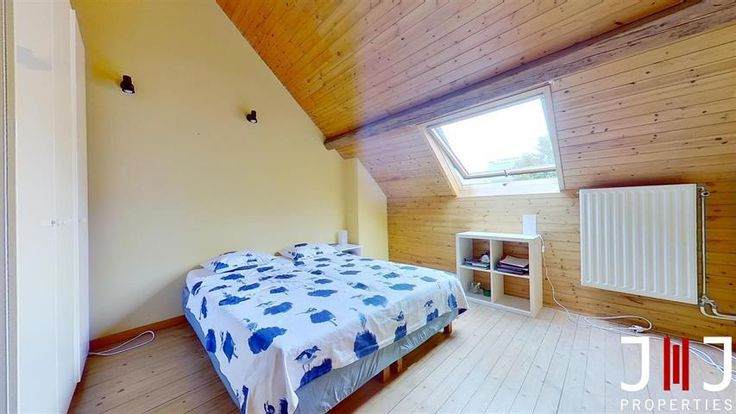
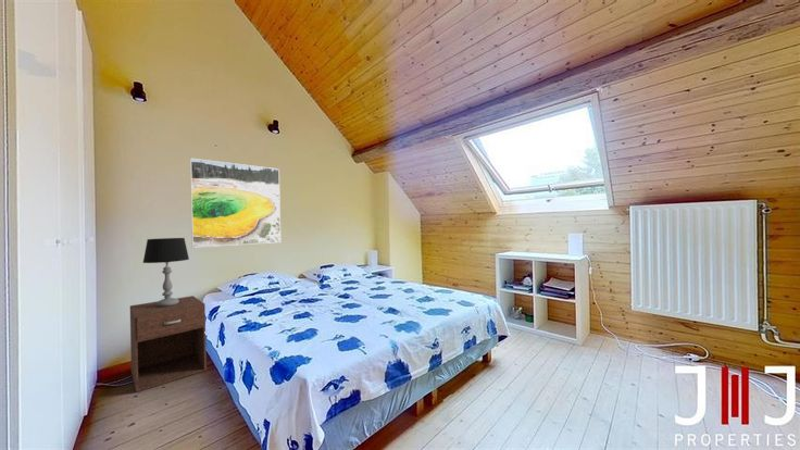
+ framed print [189,158,282,249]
+ nightstand [129,295,208,393]
+ table lamp [141,237,190,307]
